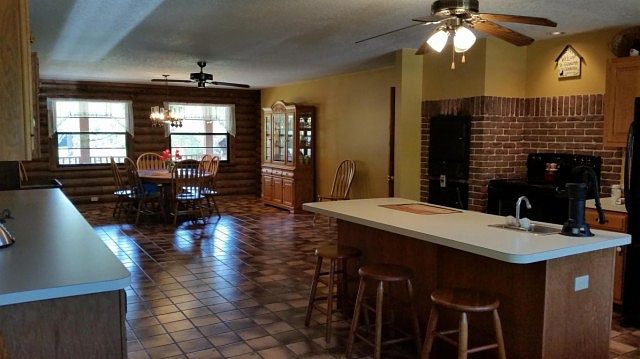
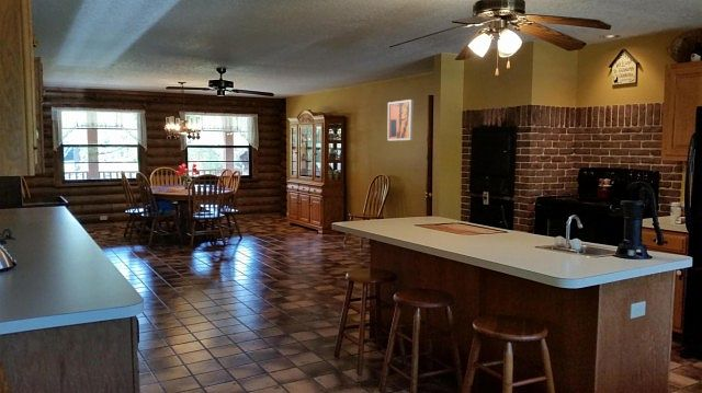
+ wall art [386,99,415,142]
